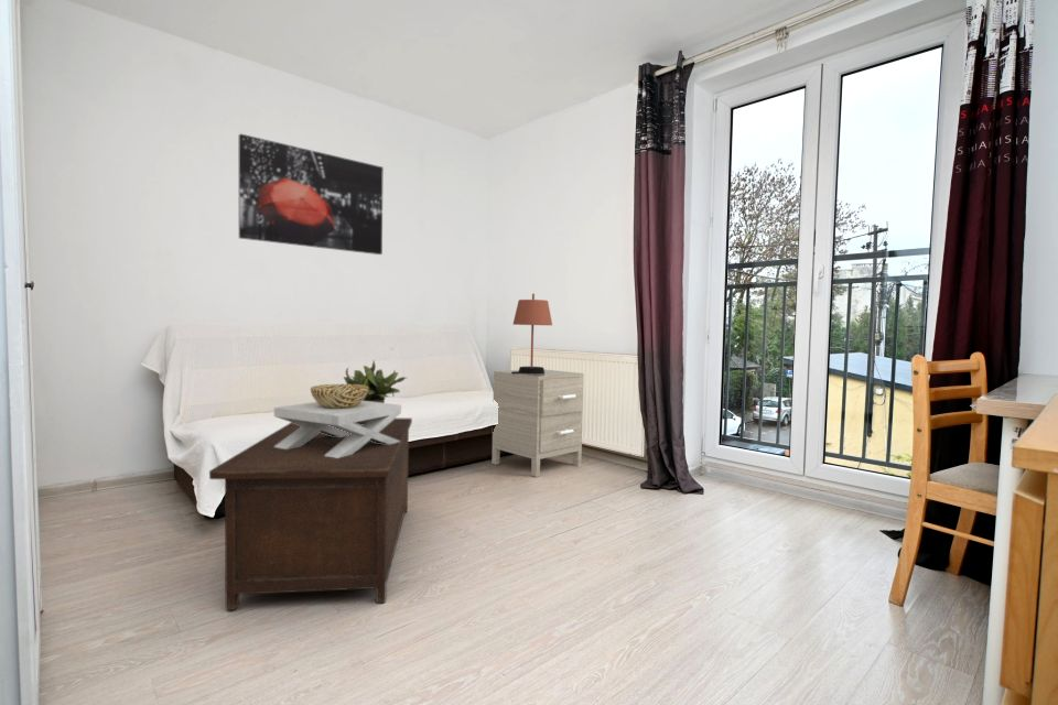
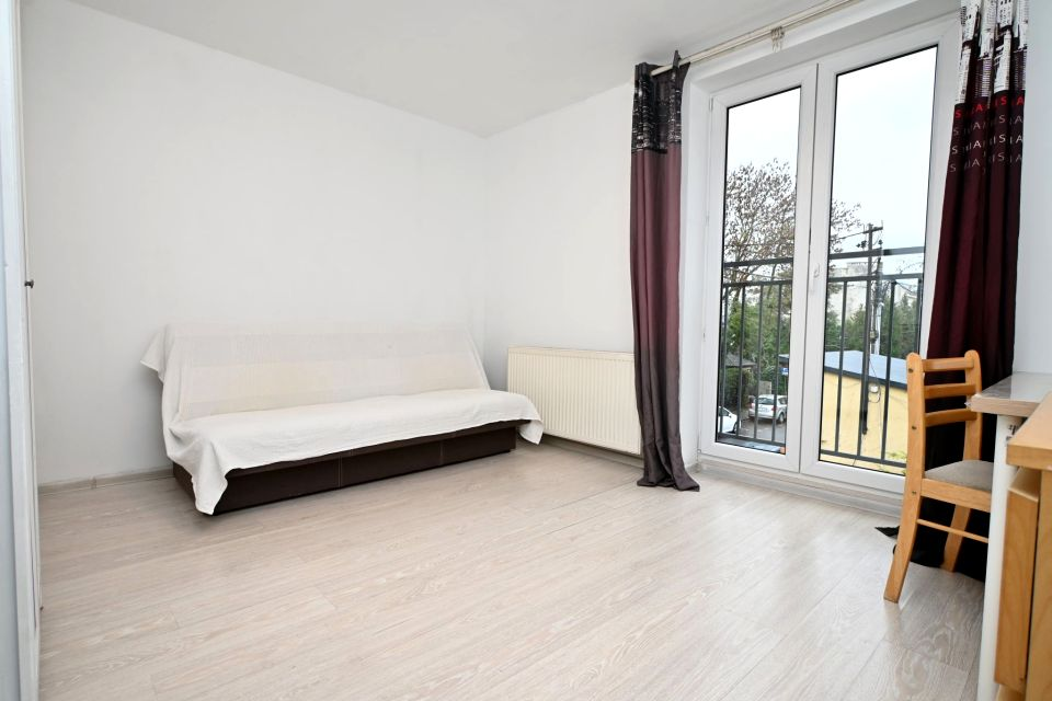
- potted plant [343,360,407,424]
- nightstand [490,369,585,478]
- decorative bowl [273,383,402,458]
- wall art [238,132,385,256]
- table lamp [511,293,553,373]
- cabinet [208,417,413,611]
